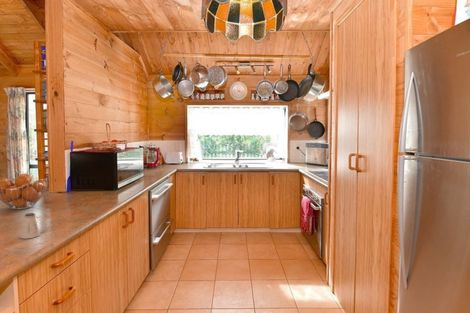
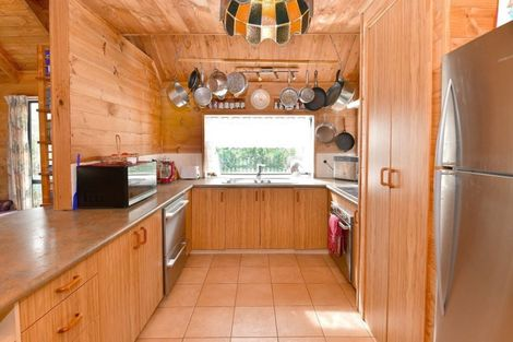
- saltshaker [20,212,41,239]
- fruit basket [0,172,49,210]
